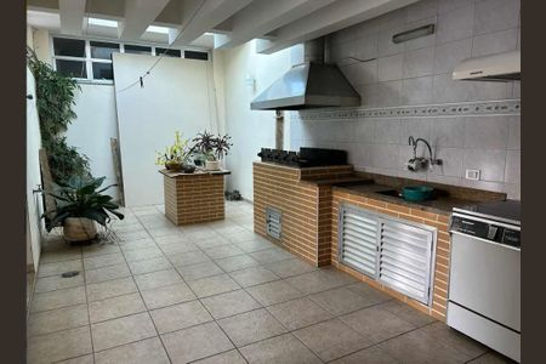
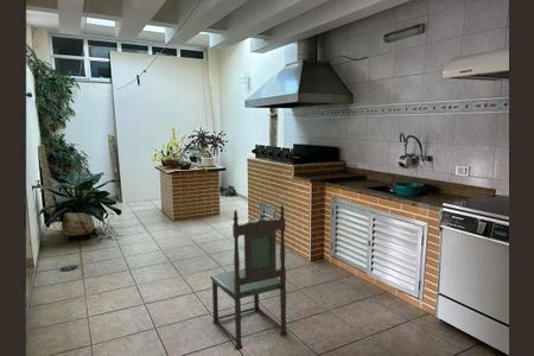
+ dining chair [209,204,288,351]
